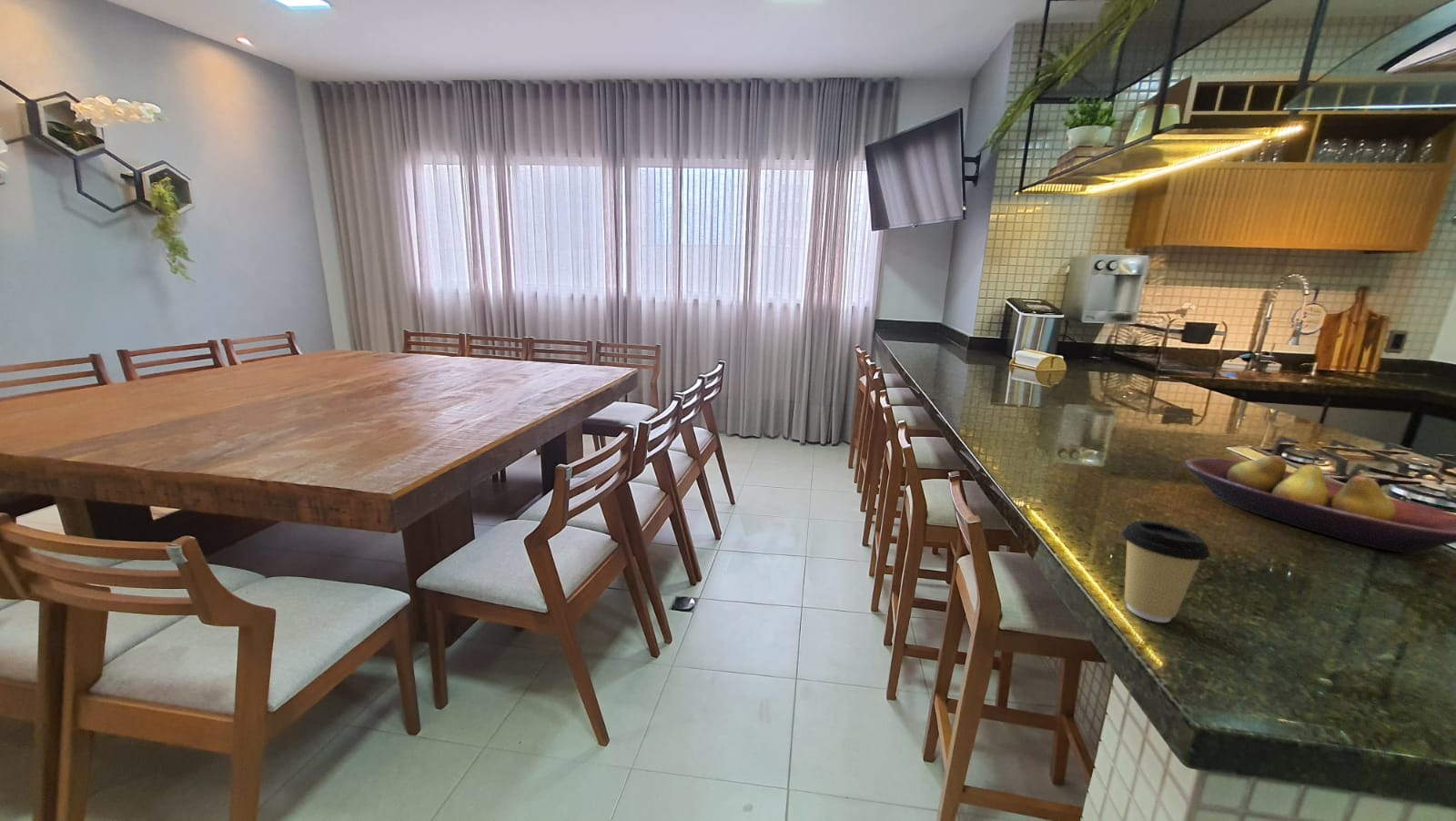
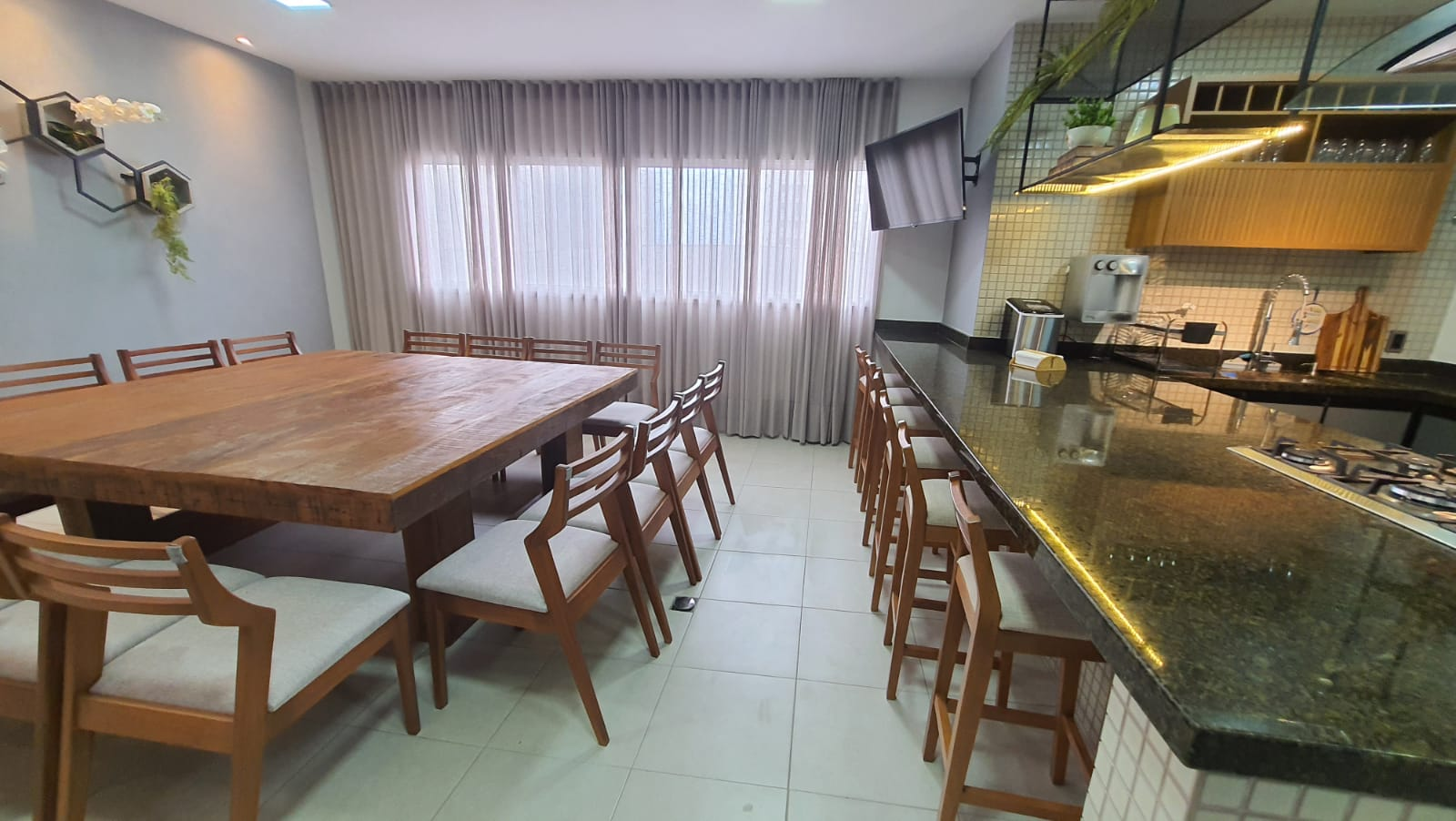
- coffee cup [1121,520,1210,623]
- fruit bowl [1183,454,1456,554]
